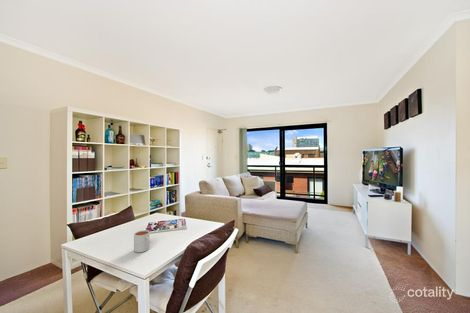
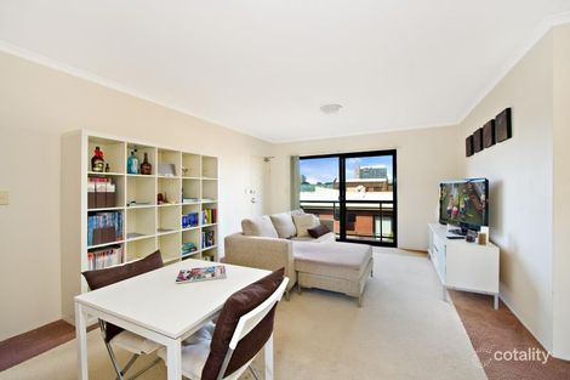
- mug [133,229,151,253]
